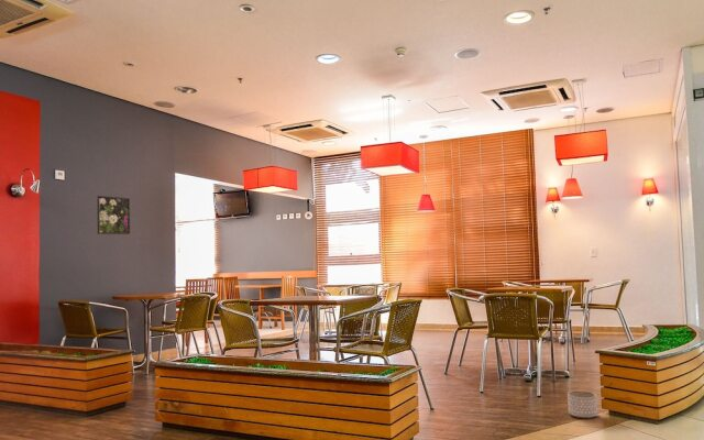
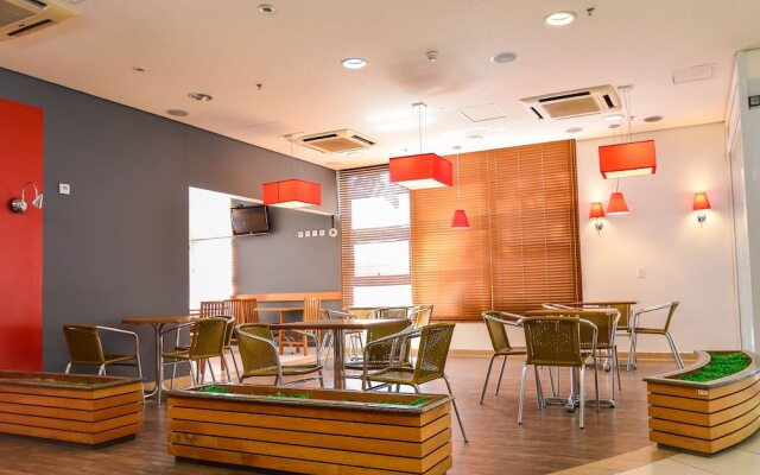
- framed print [97,195,131,235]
- planter [566,391,598,419]
